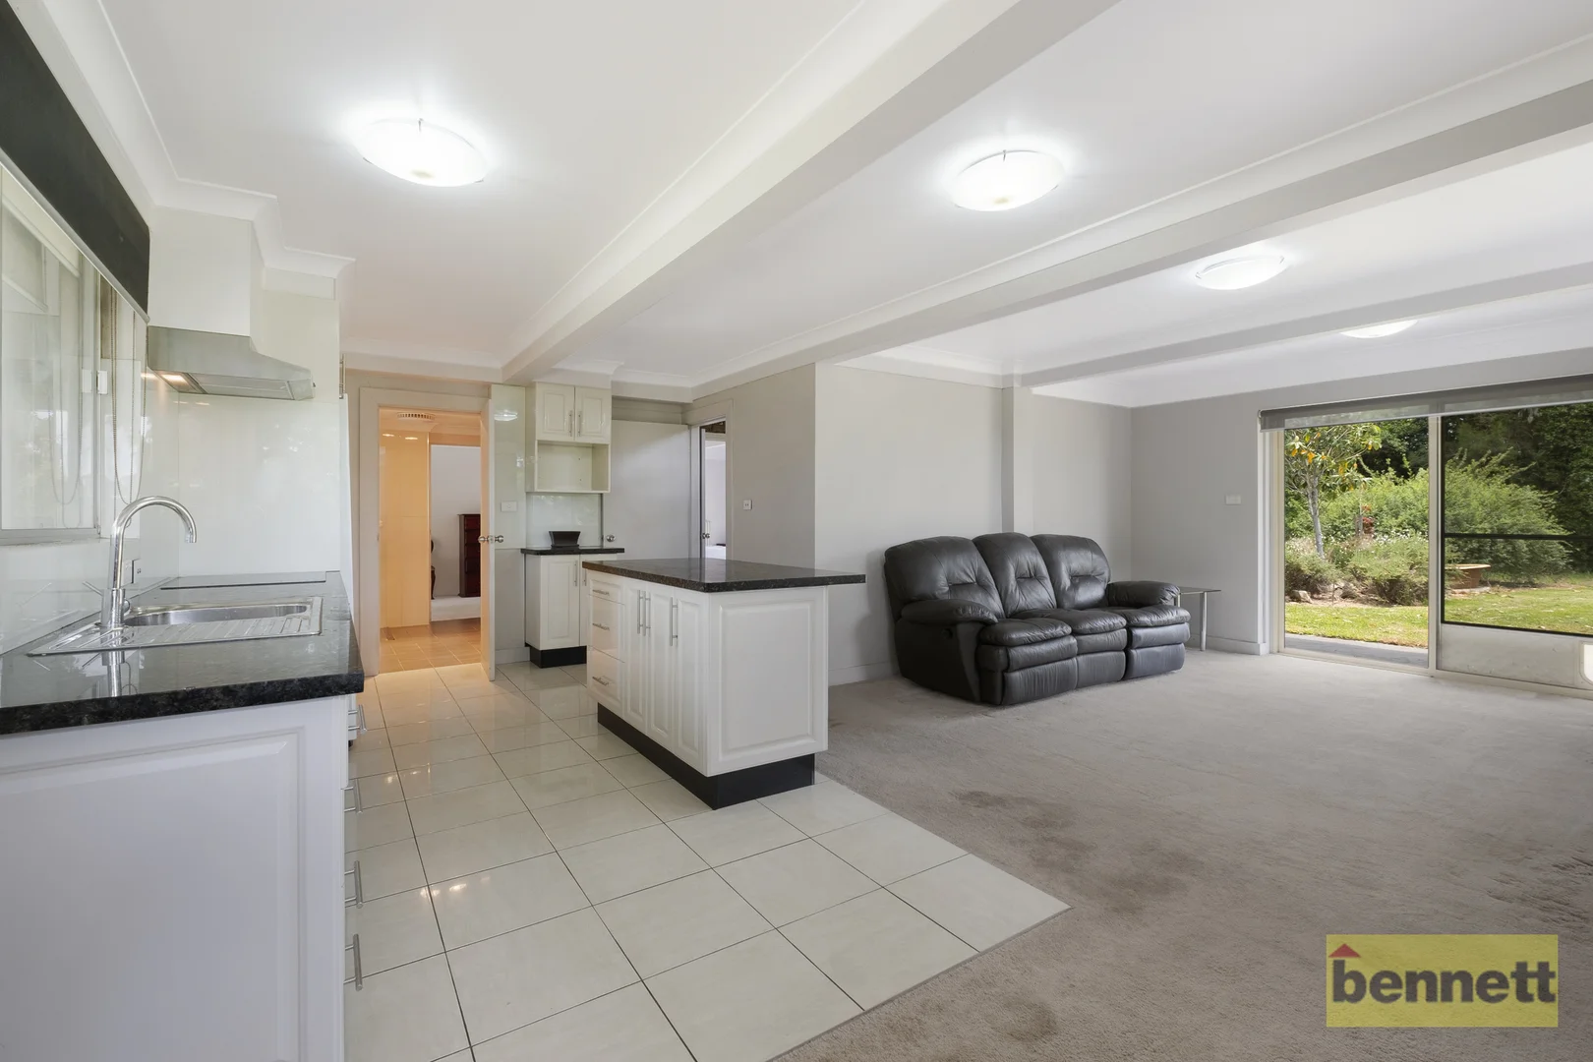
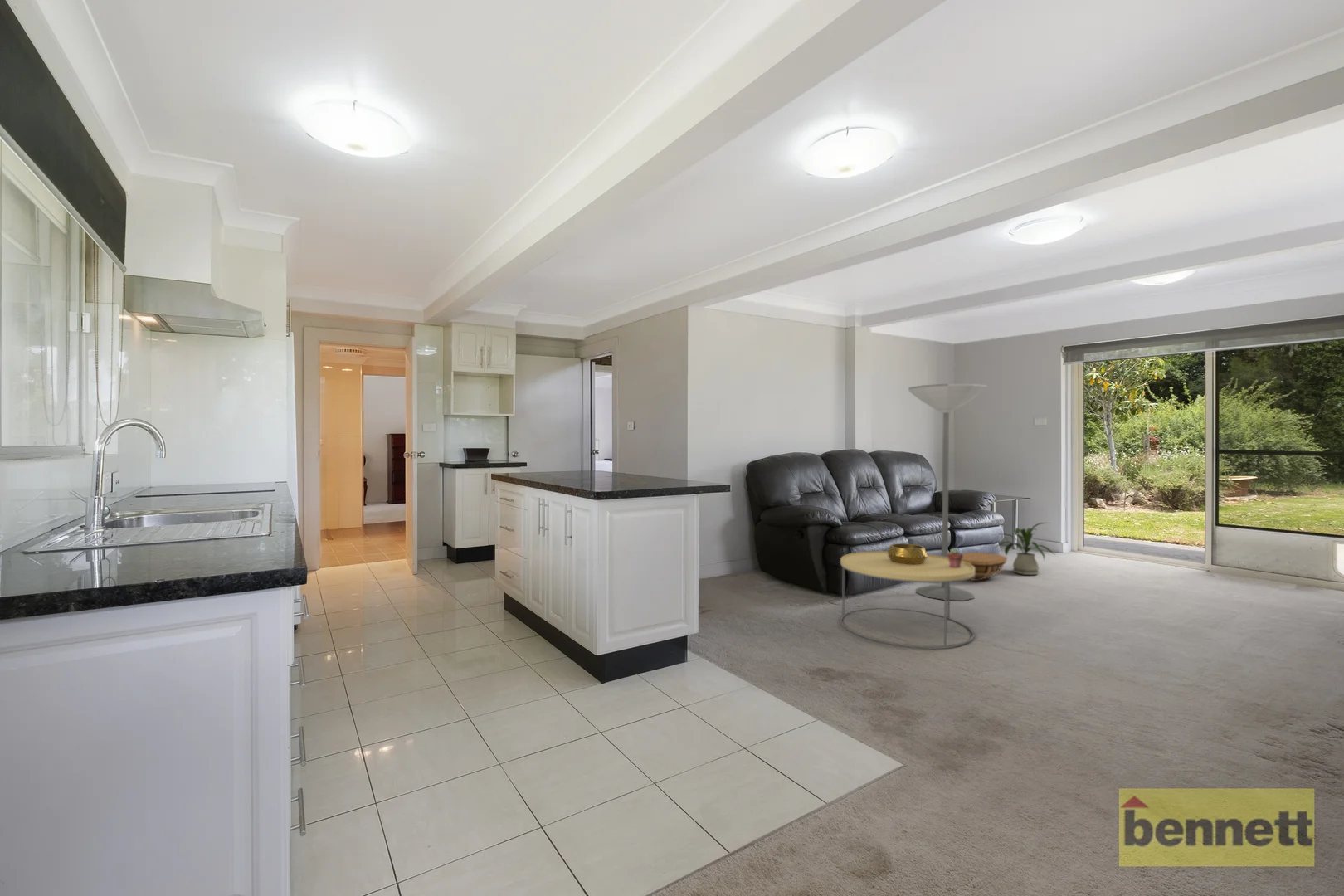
+ decorative bowl [887,543,928,565]
+ potted succulent [947,548,963,568]
+ coffee table [840,551,975,649]
+ floor lamp [908,383,988,601]
+ basket [962,552,1008,582]
+ house plant [991,522,1055,576]
